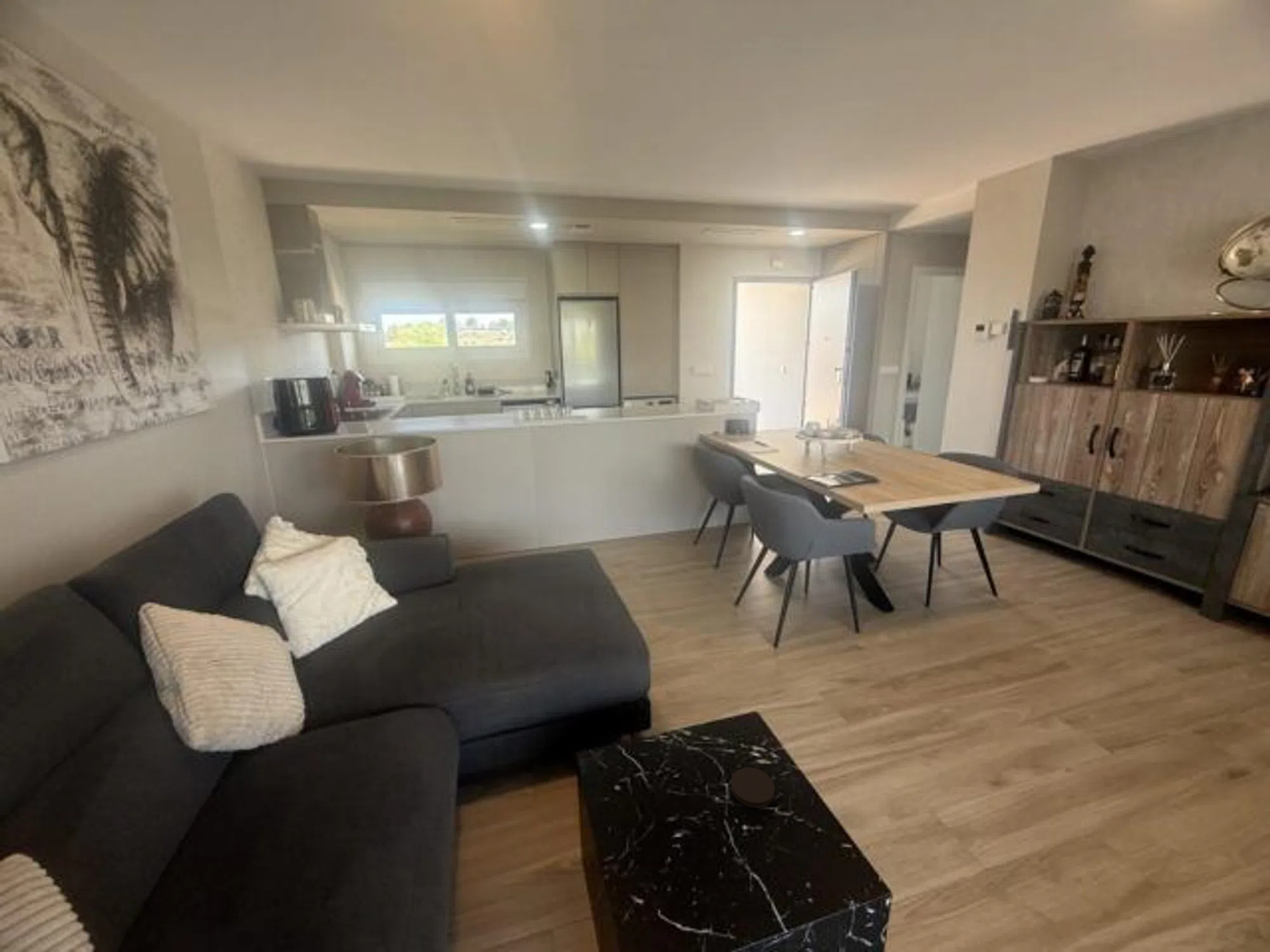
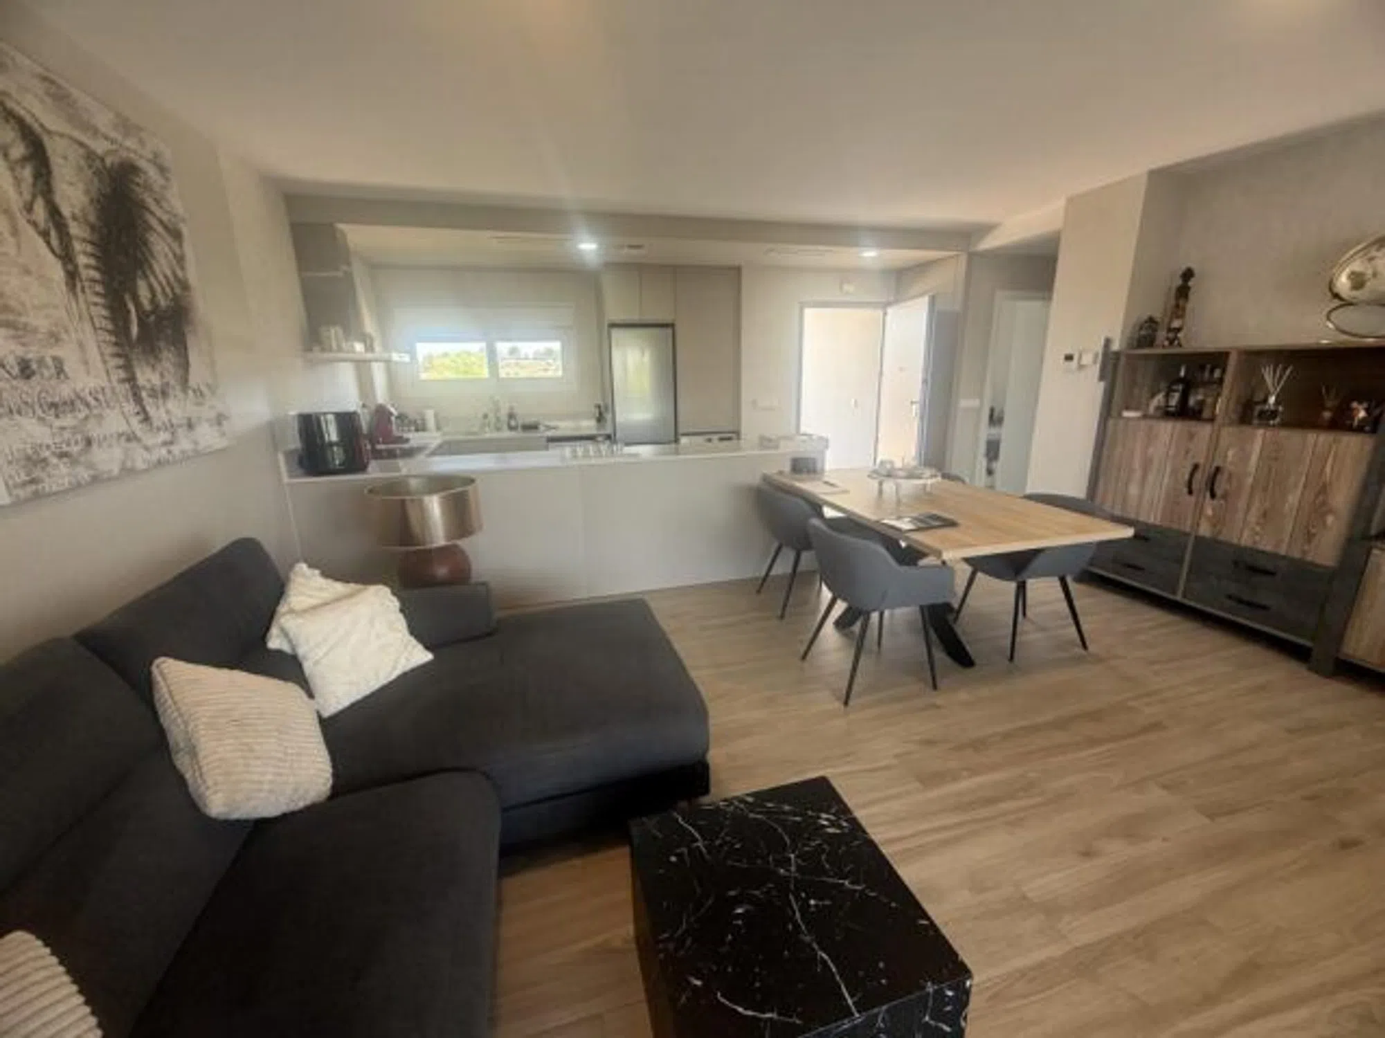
- coaster [730,767,776,809]
